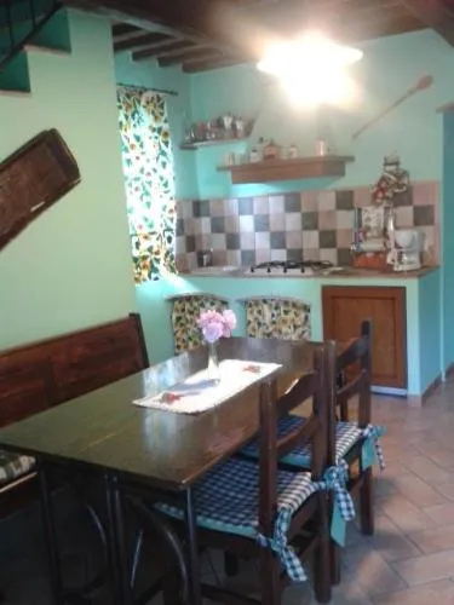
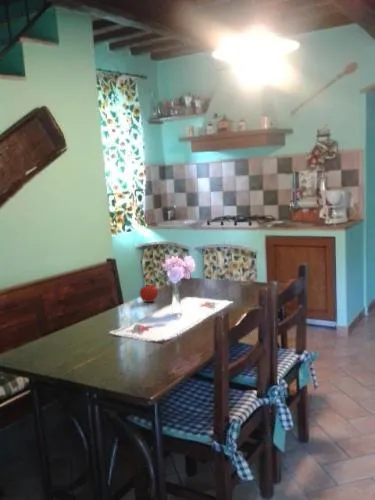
+ fruit [139,283,159,303]
